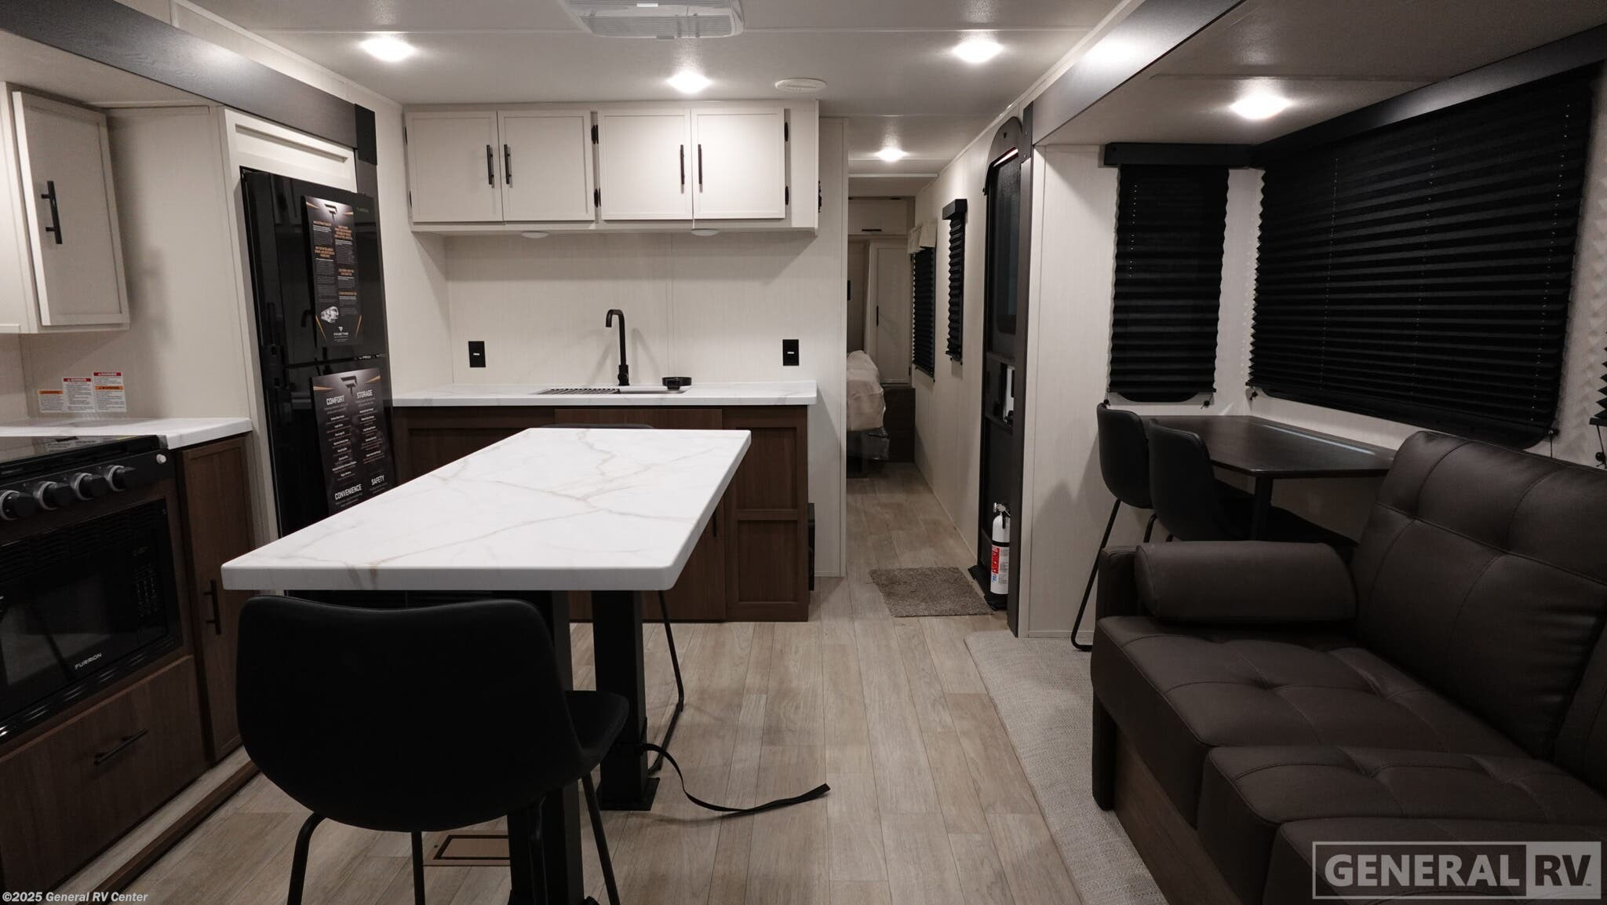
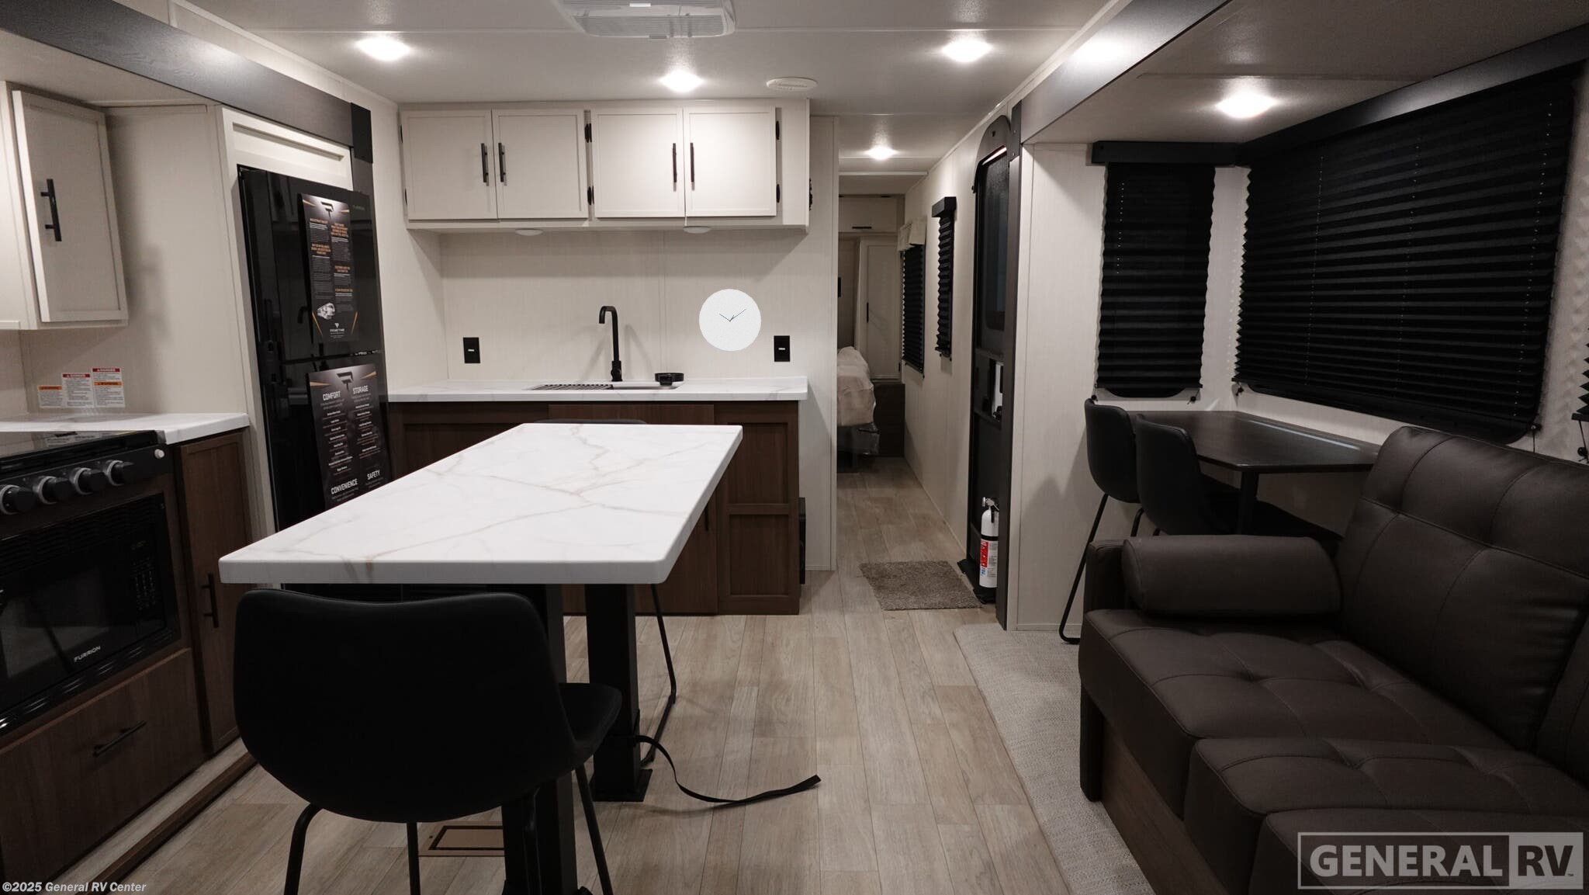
+ wall clock [698,288,762,353]
